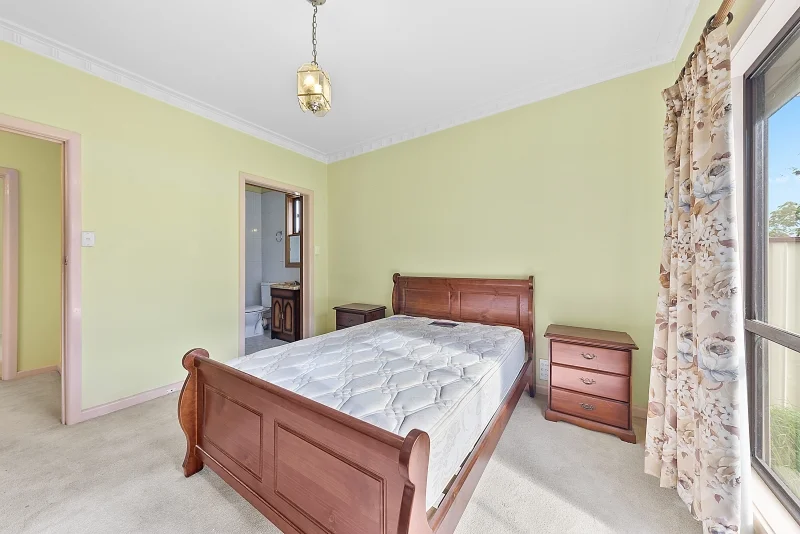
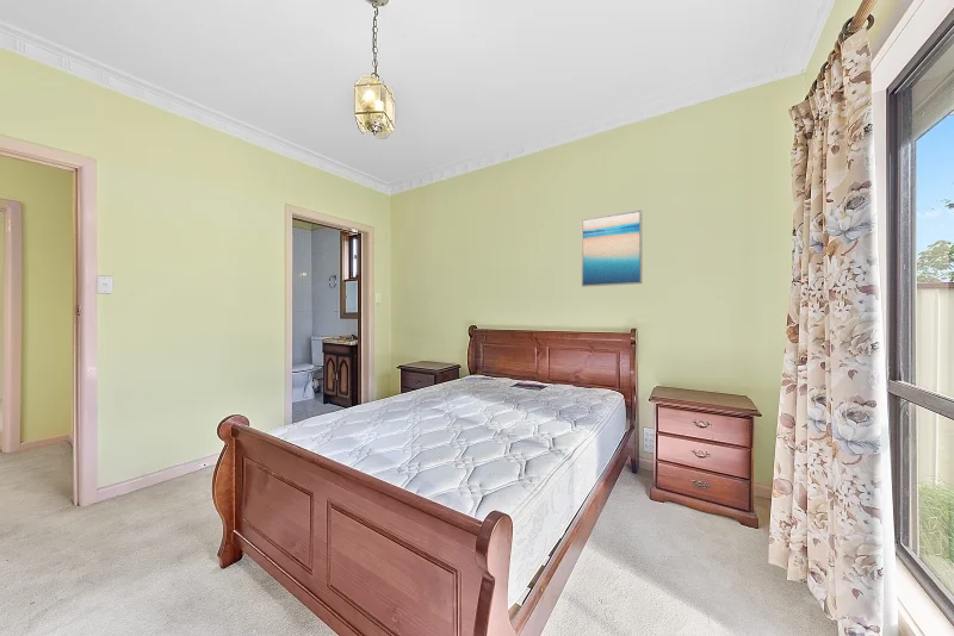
+ wall art [581,208,644,288]
